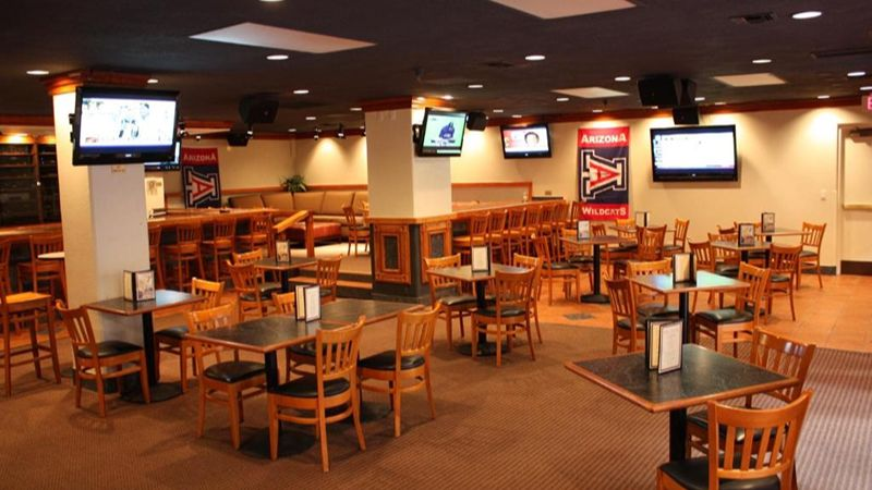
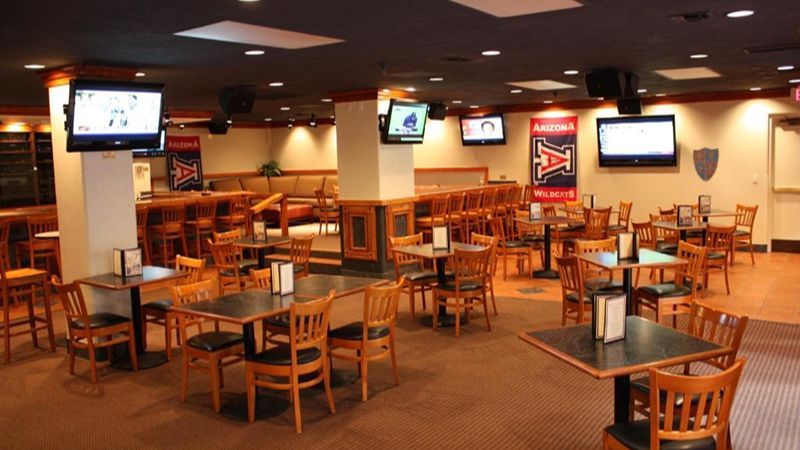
+ decorative shield [692,146,720,183]
